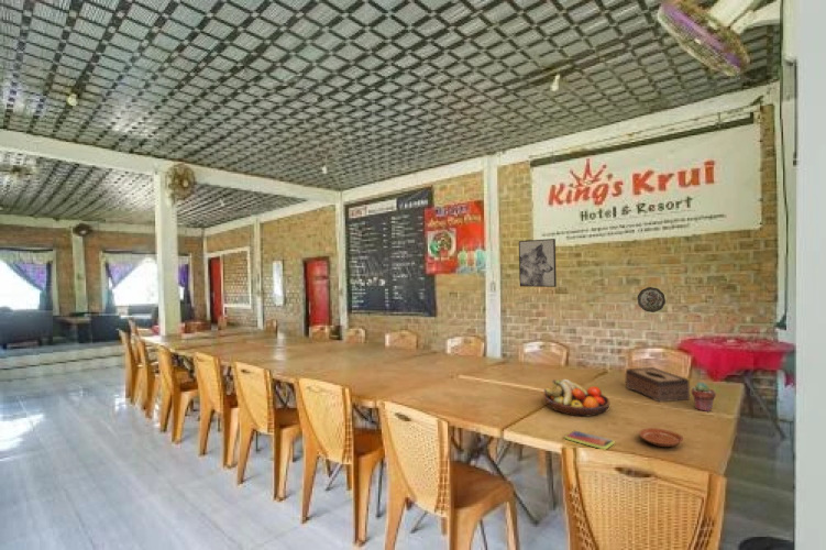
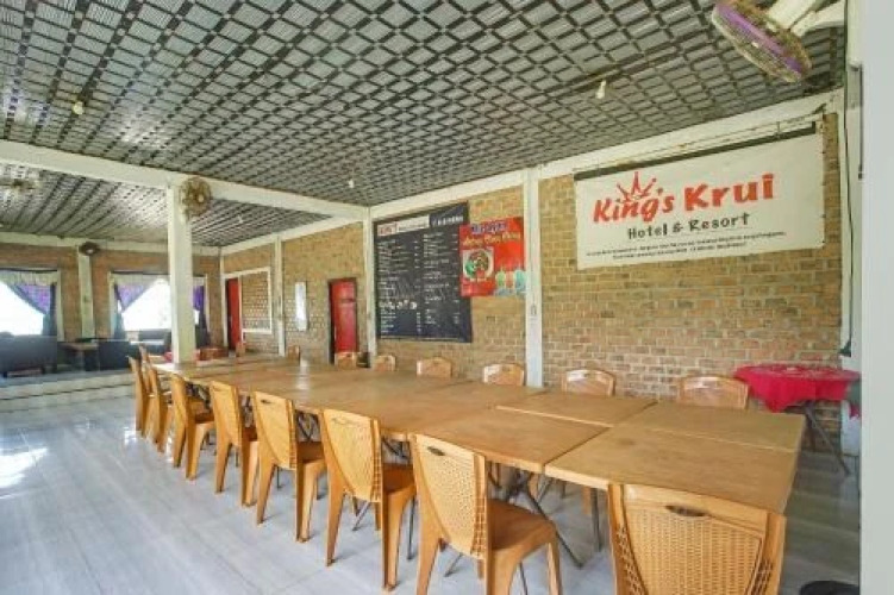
- fruit bowl [542,378,610,417]
- potted succulent [690,382,717,413]
- decorative plate [636,286,667,314]
- smartphone [563,429,616,450]
- tissue box [625,366,691,403]
- plate [638,427,684,448]
- wall art [518,238,558,288]
